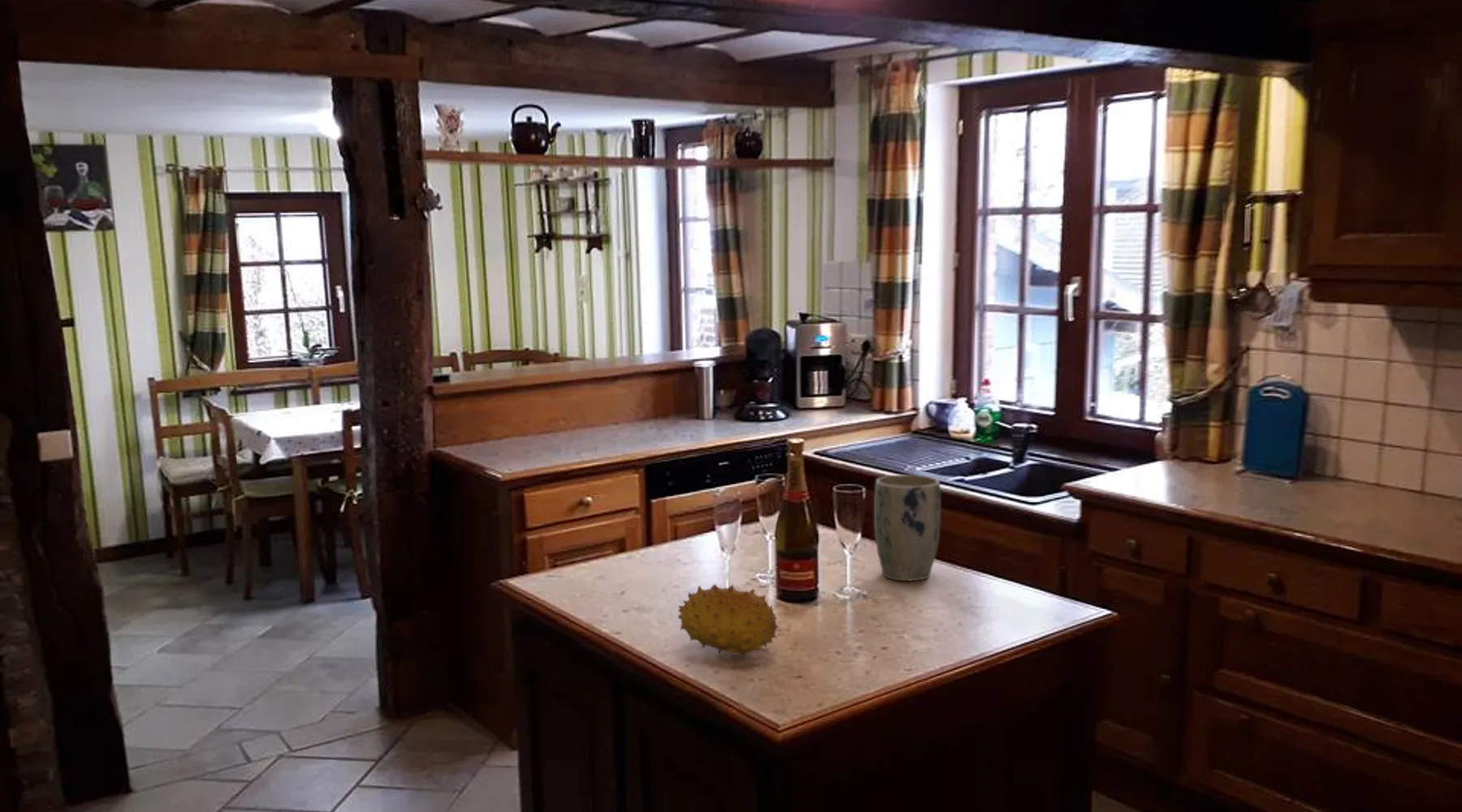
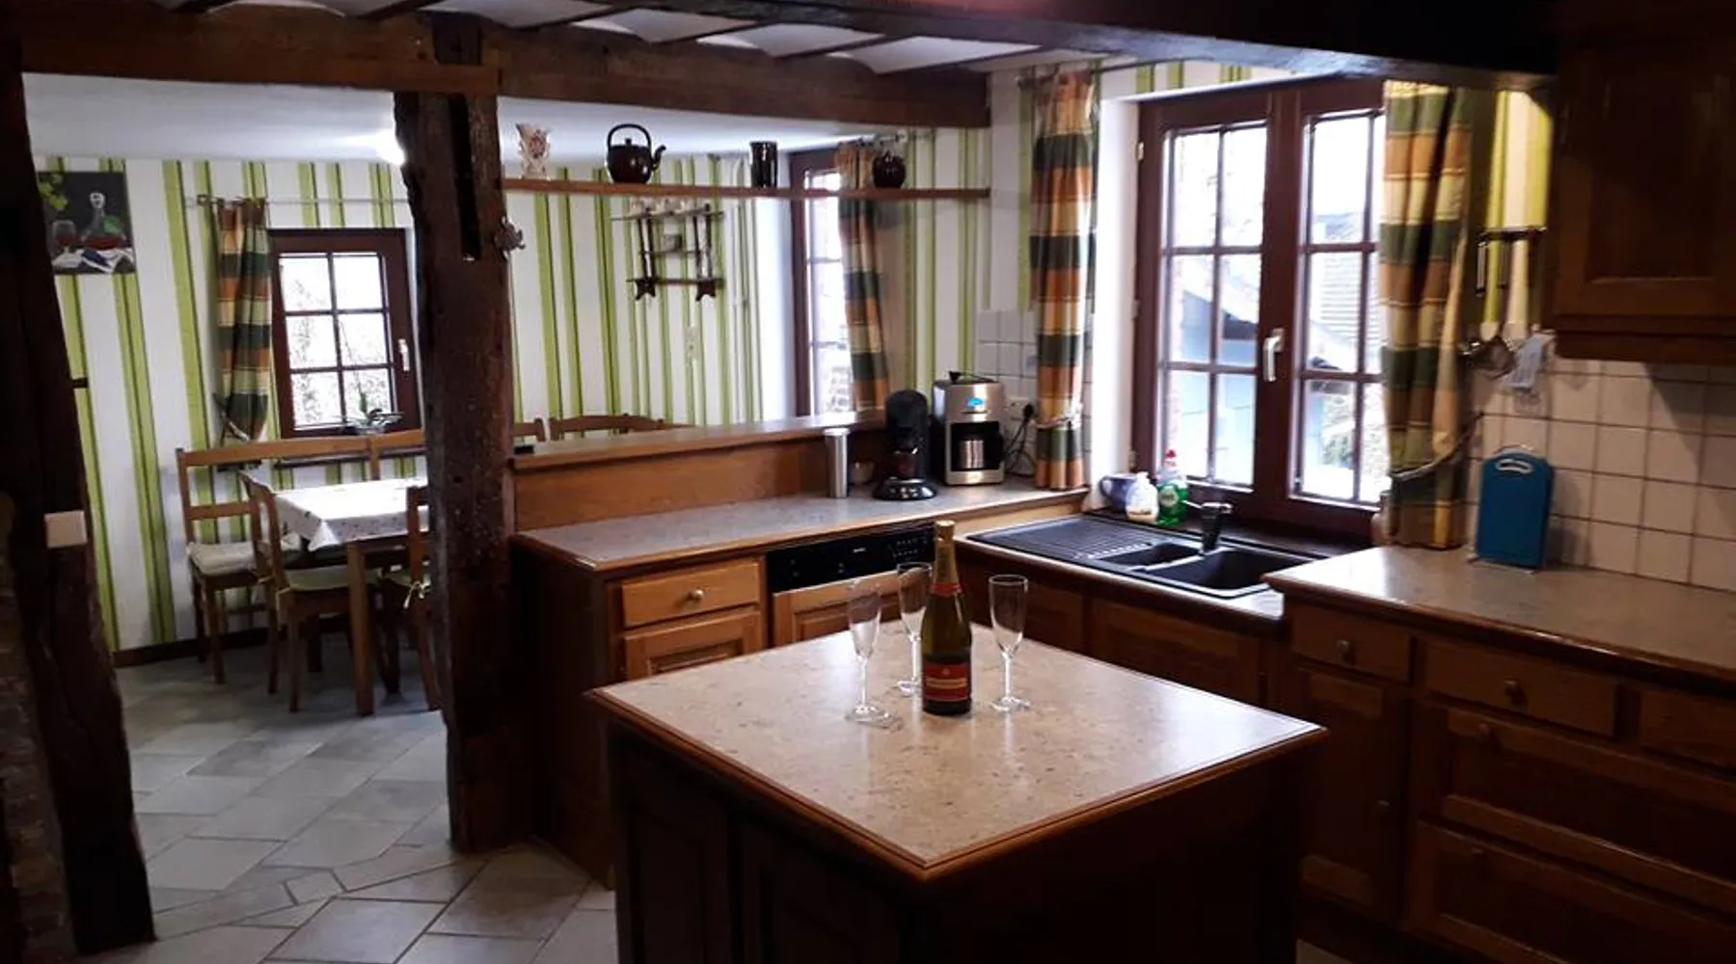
- fruit [677,584,780,659]
- plant pot [873,474,941,582]
